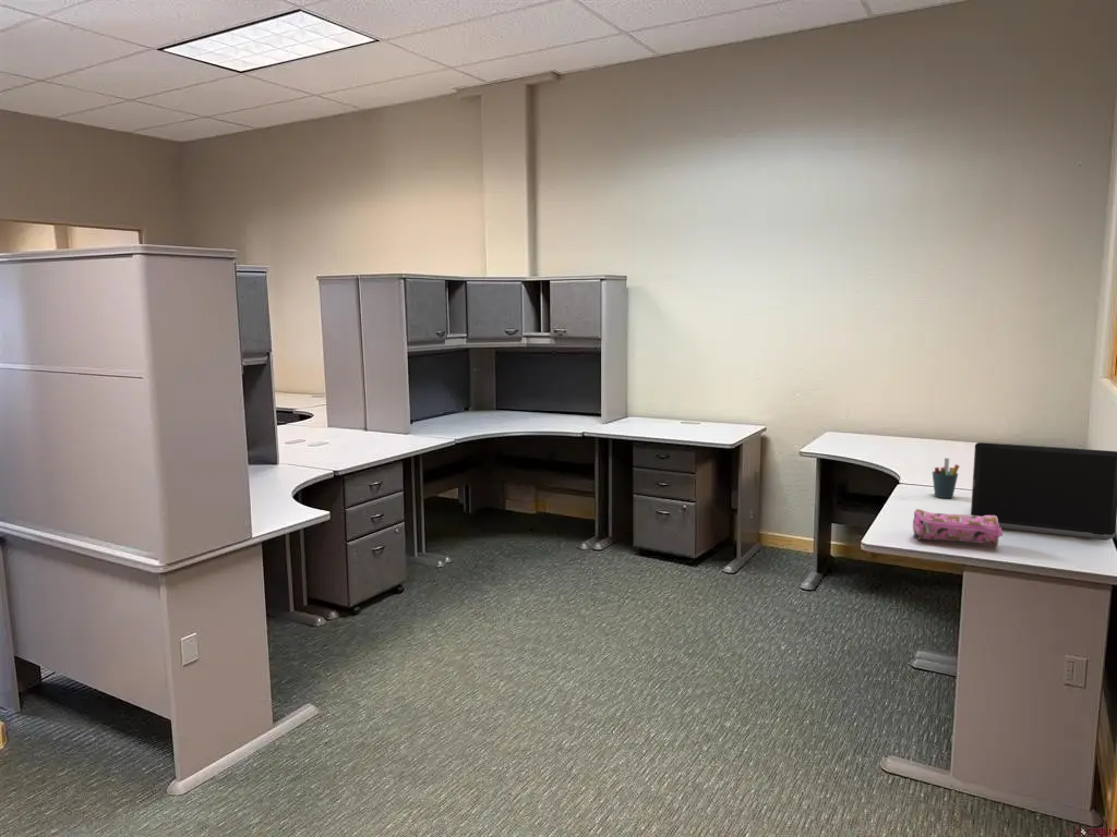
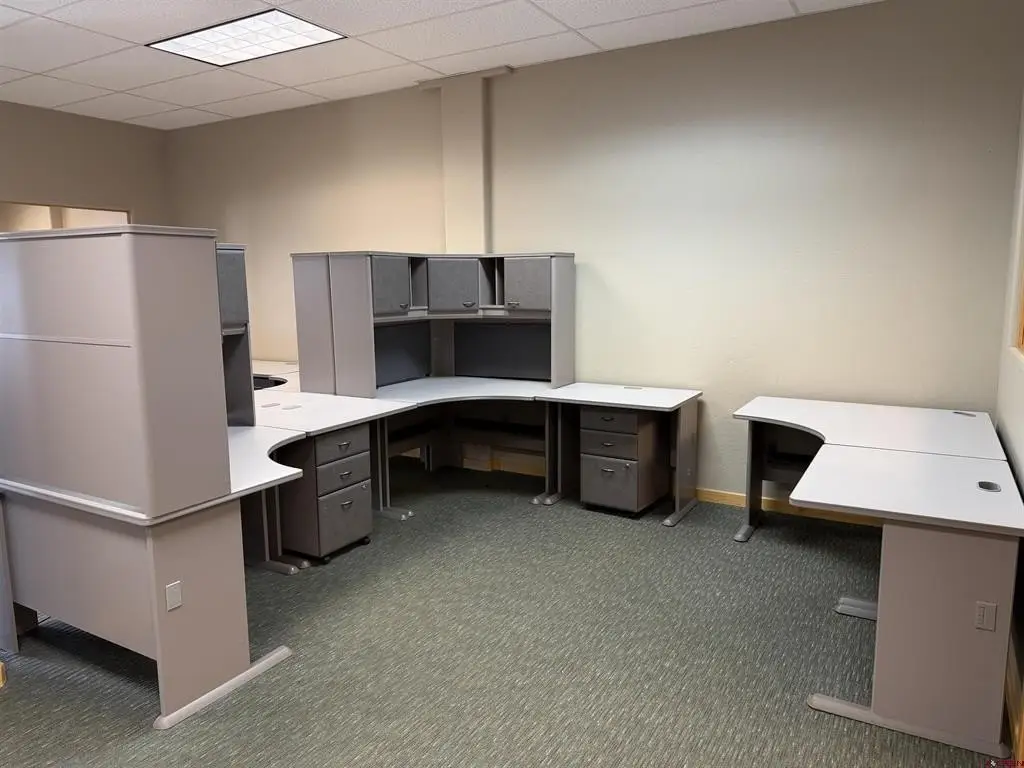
- laptop computer [970,441,1117,542]
- pencil case [912,508,1004,547]
- pen holder [932,457,960,499]
